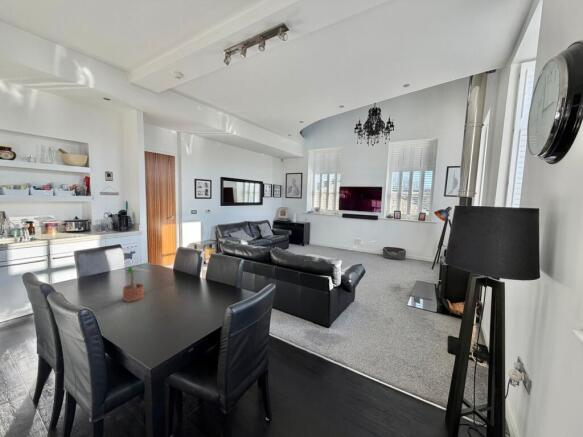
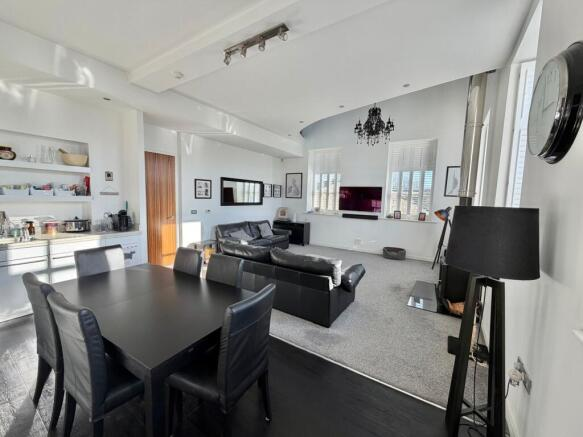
- potted plant [121,265,145,303]
